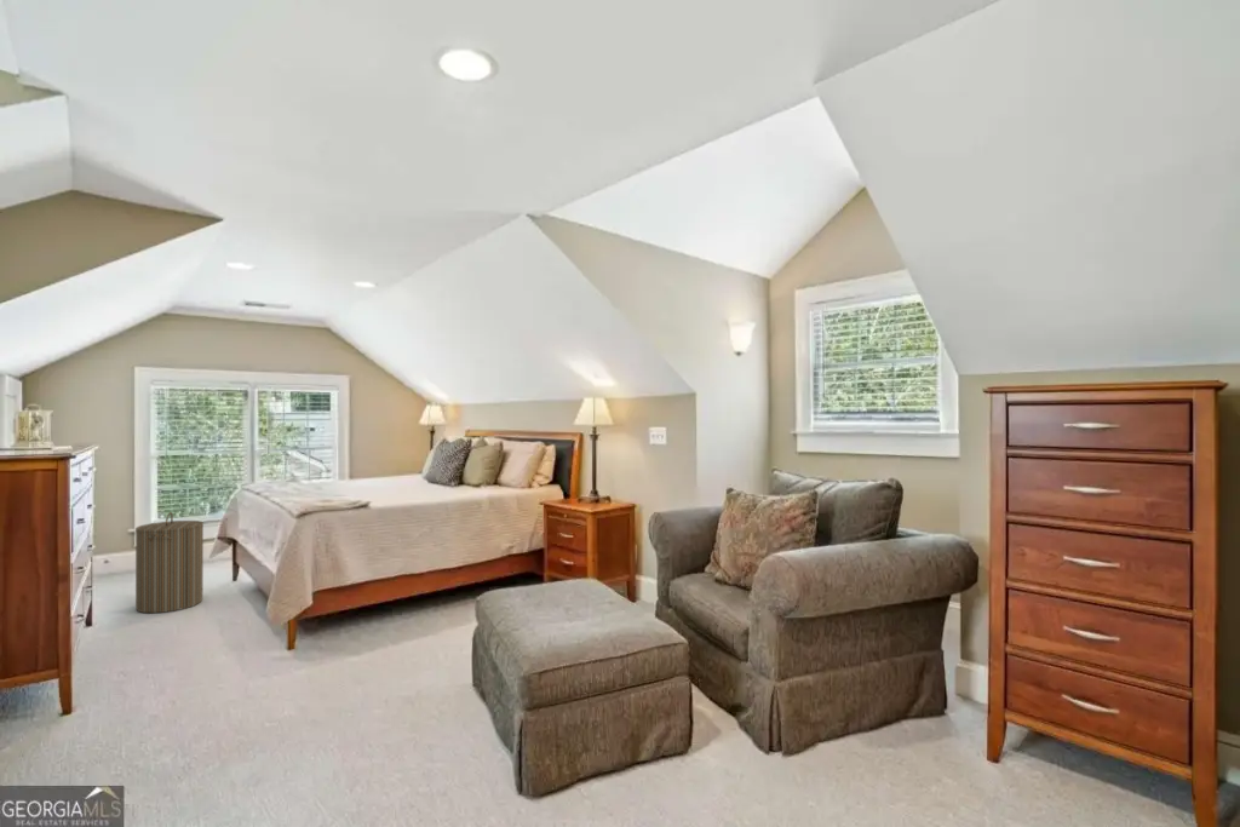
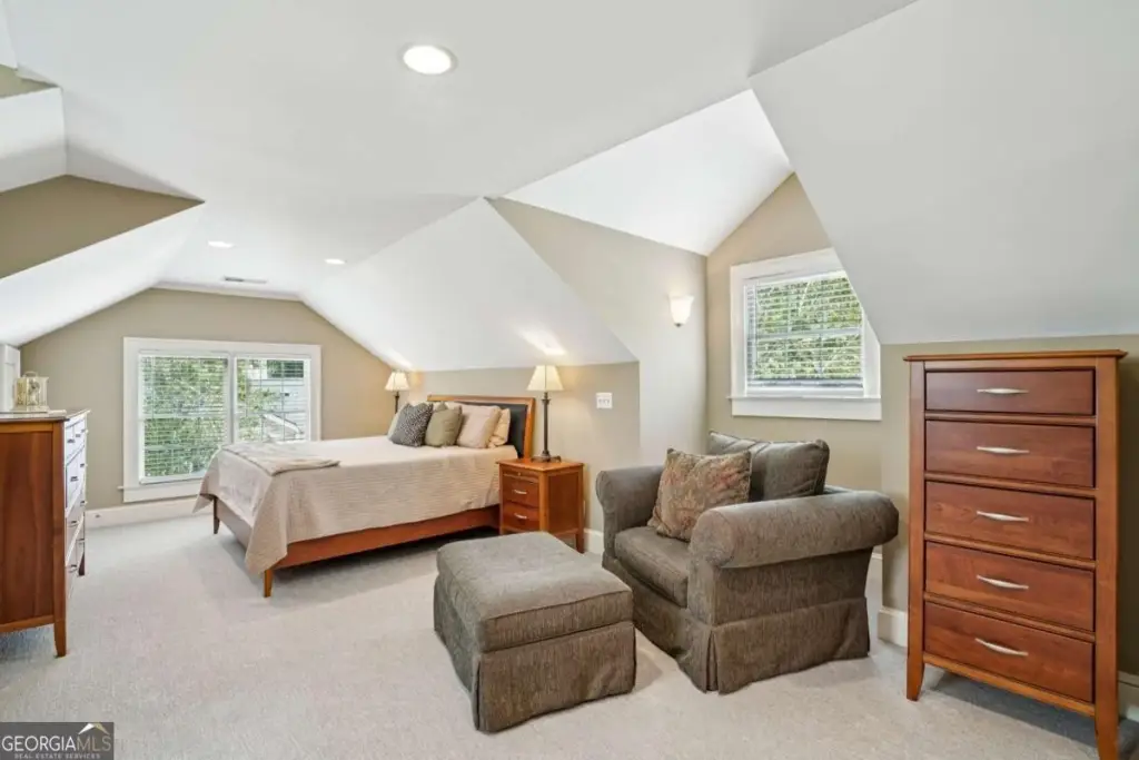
- laundry hamper [134,511,205,614]
